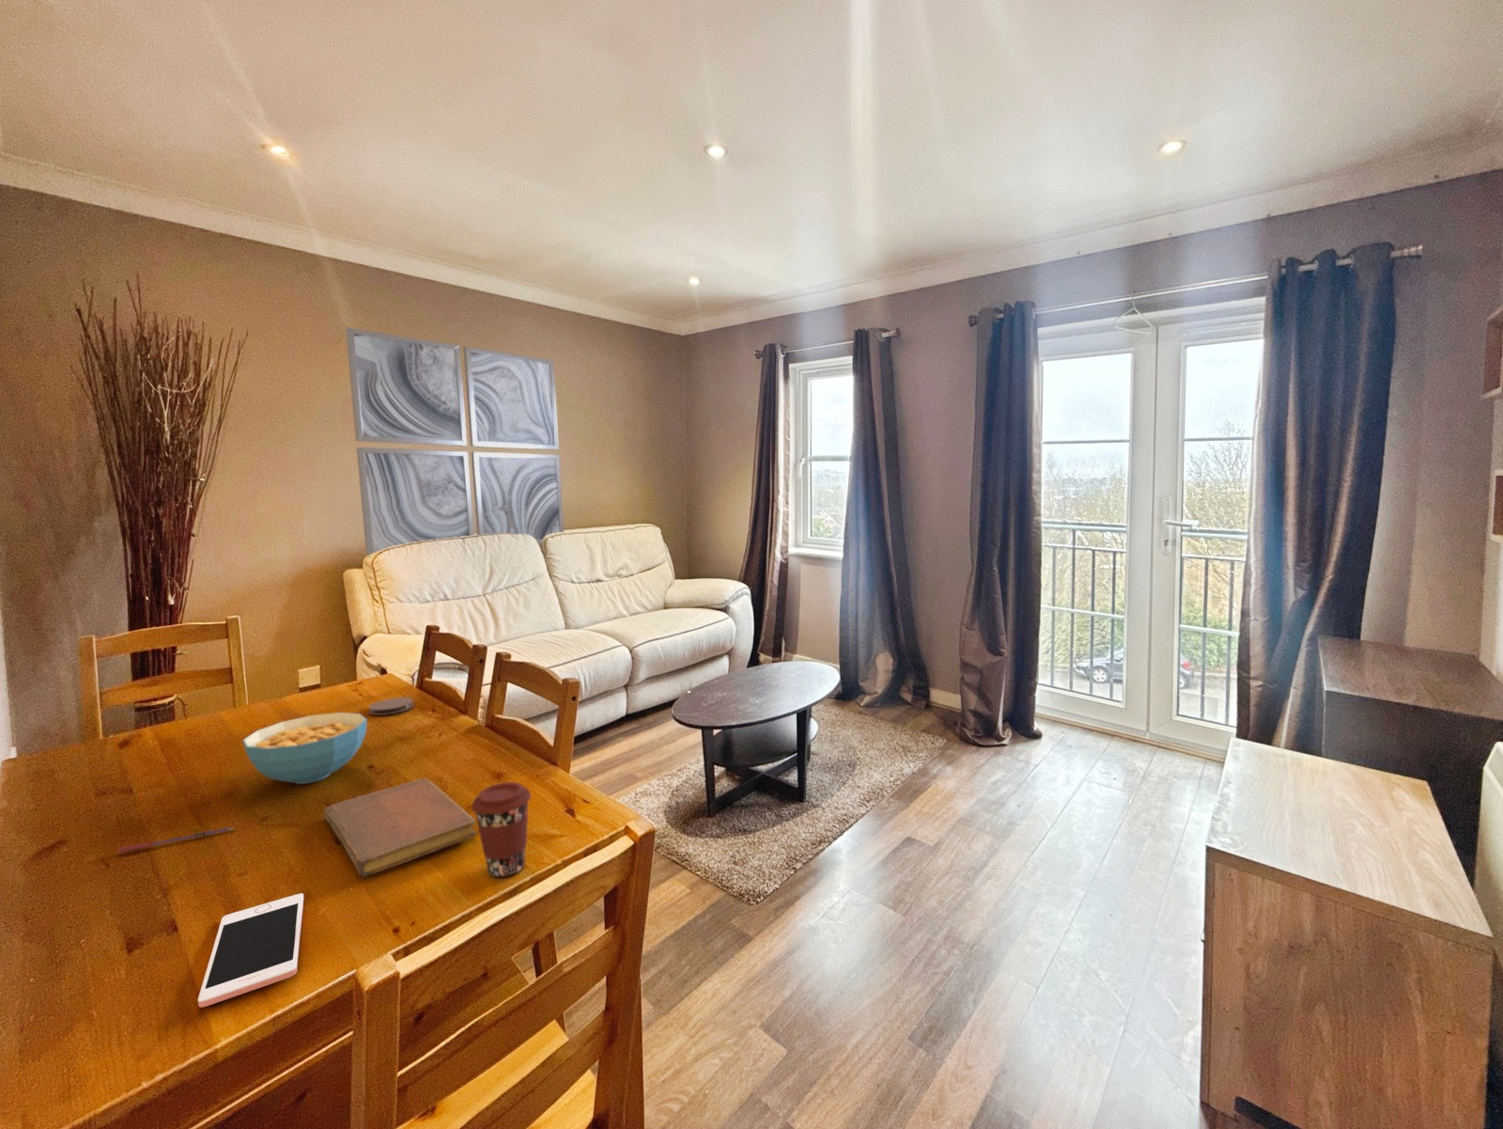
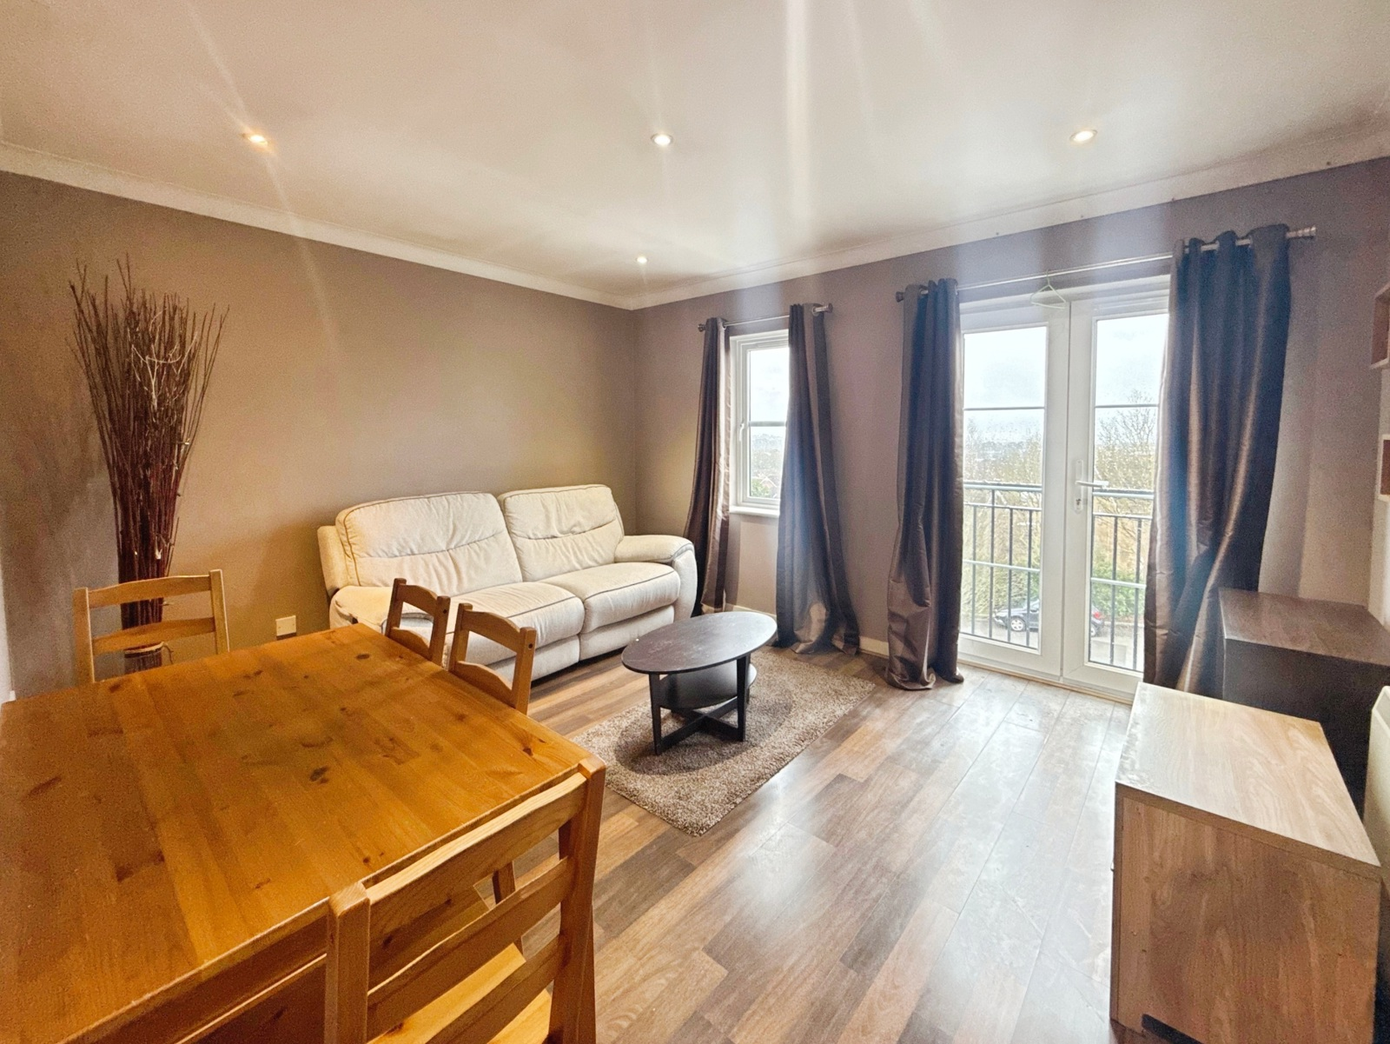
- notebook [322,778,478,878]
- pen [116,827,236,854]
- coffee cup [471,782,532,878]
- cell phone [197,892,306,1008]
- cereal bowl [242,712,369,785]
- coaster [367,696,414,716]
- wall art [345,326,564,557]
